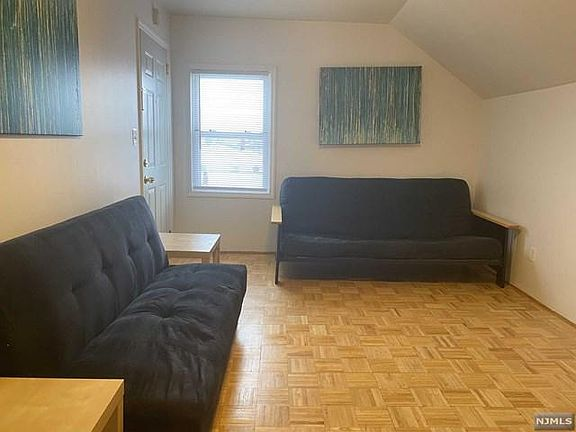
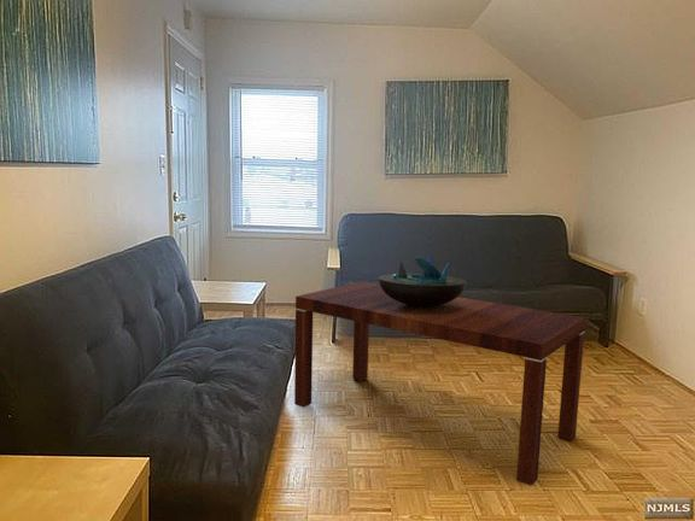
+ decorative bowl [378,252,468,306]
+ coffee table [293,281,586,486]
